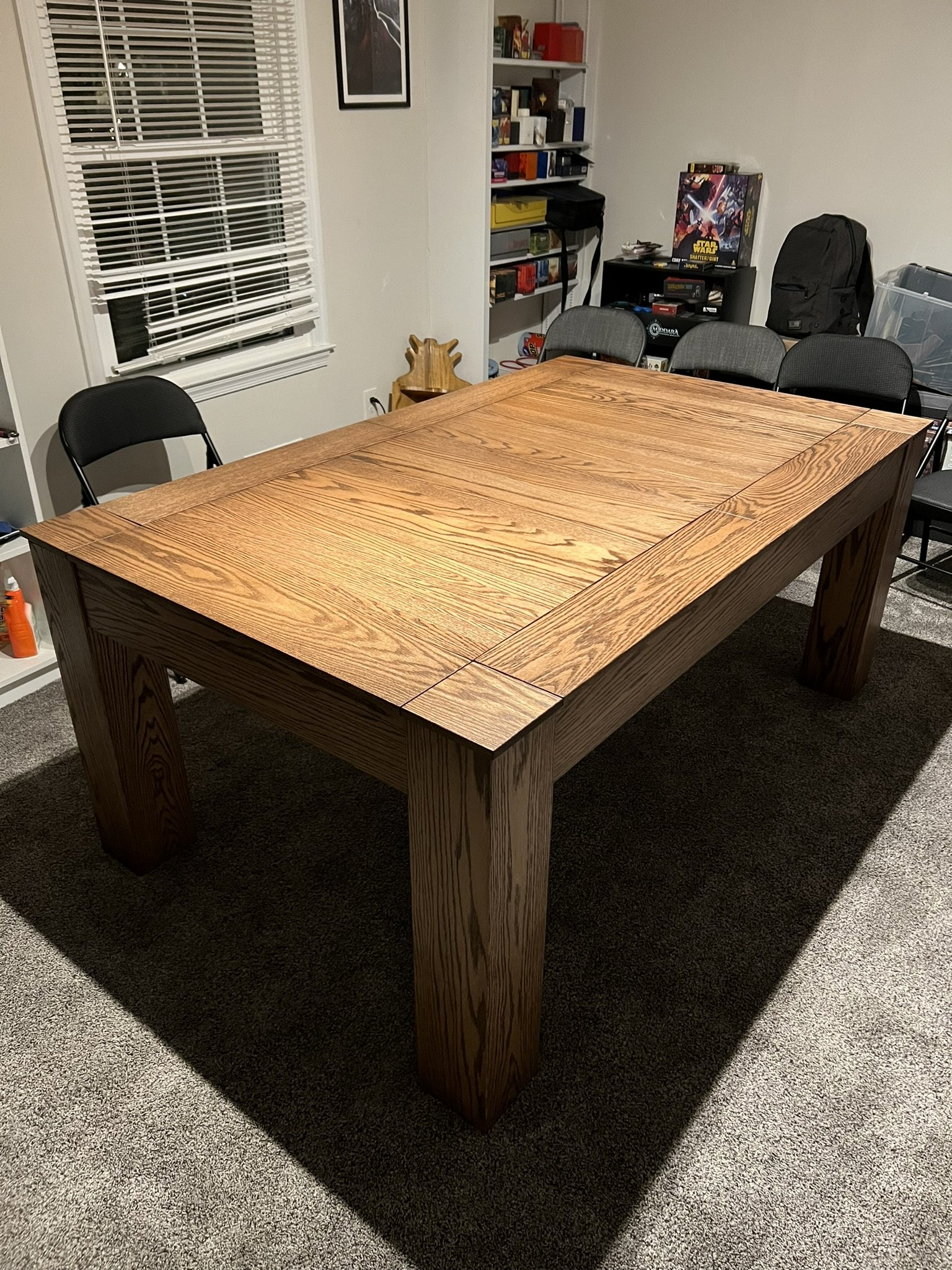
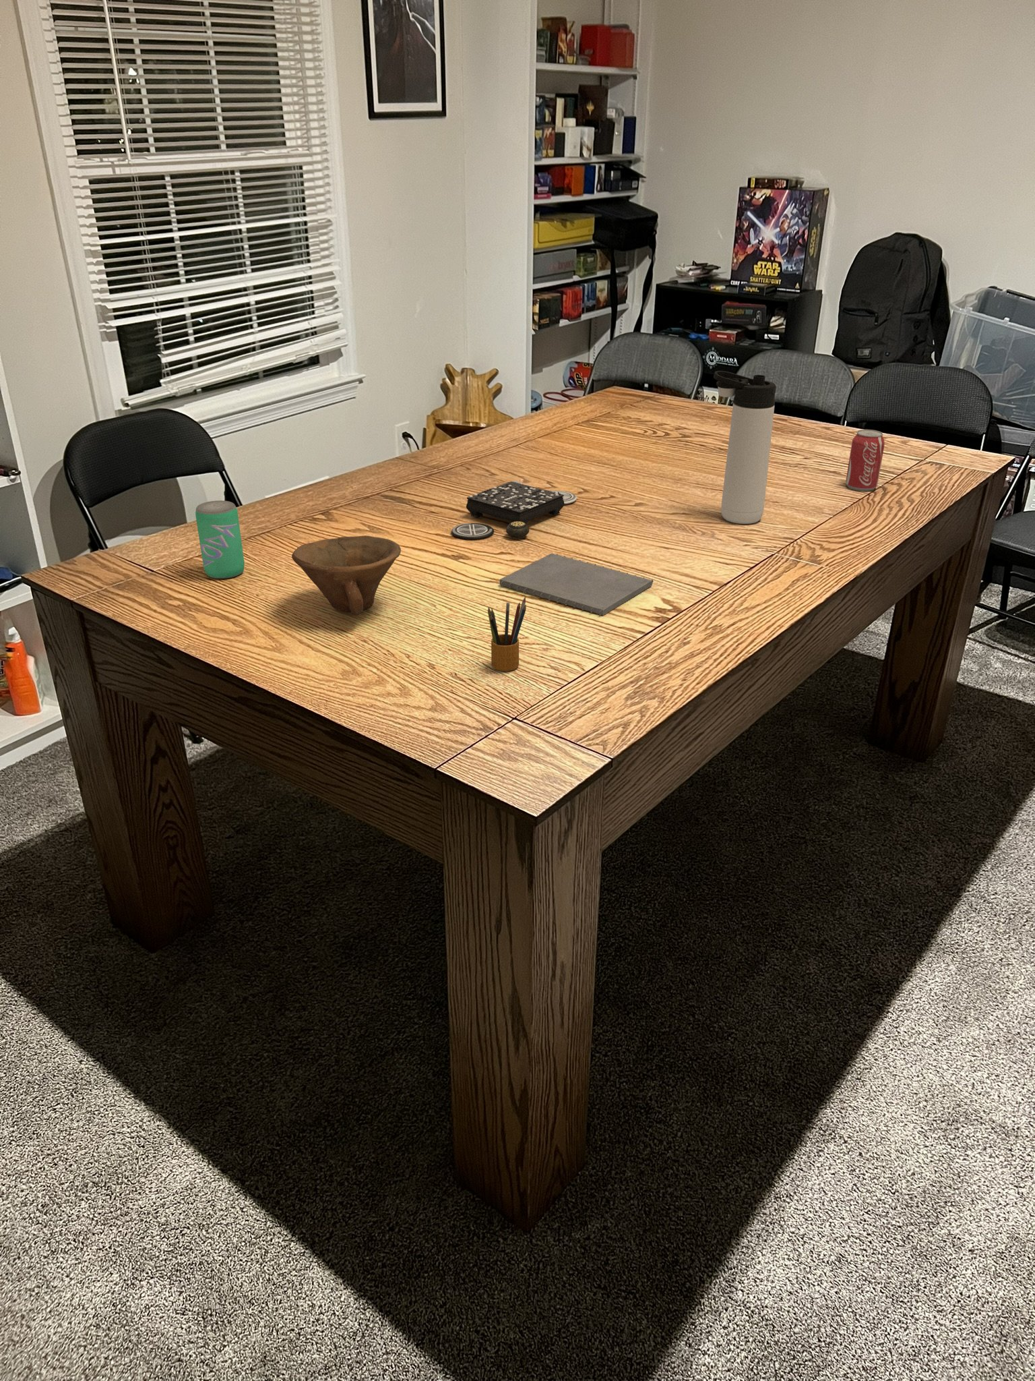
+ board game [451,481,577,540]
+ thermos bottle [713,370,777,524]
+ beverage can [845,428,885,493]
+ bowl [291,535,401,615]
+ beverage can [195,500,246,580]
+ notepad [499,552,653,617]
+ pencil box [487,596,527,672]
